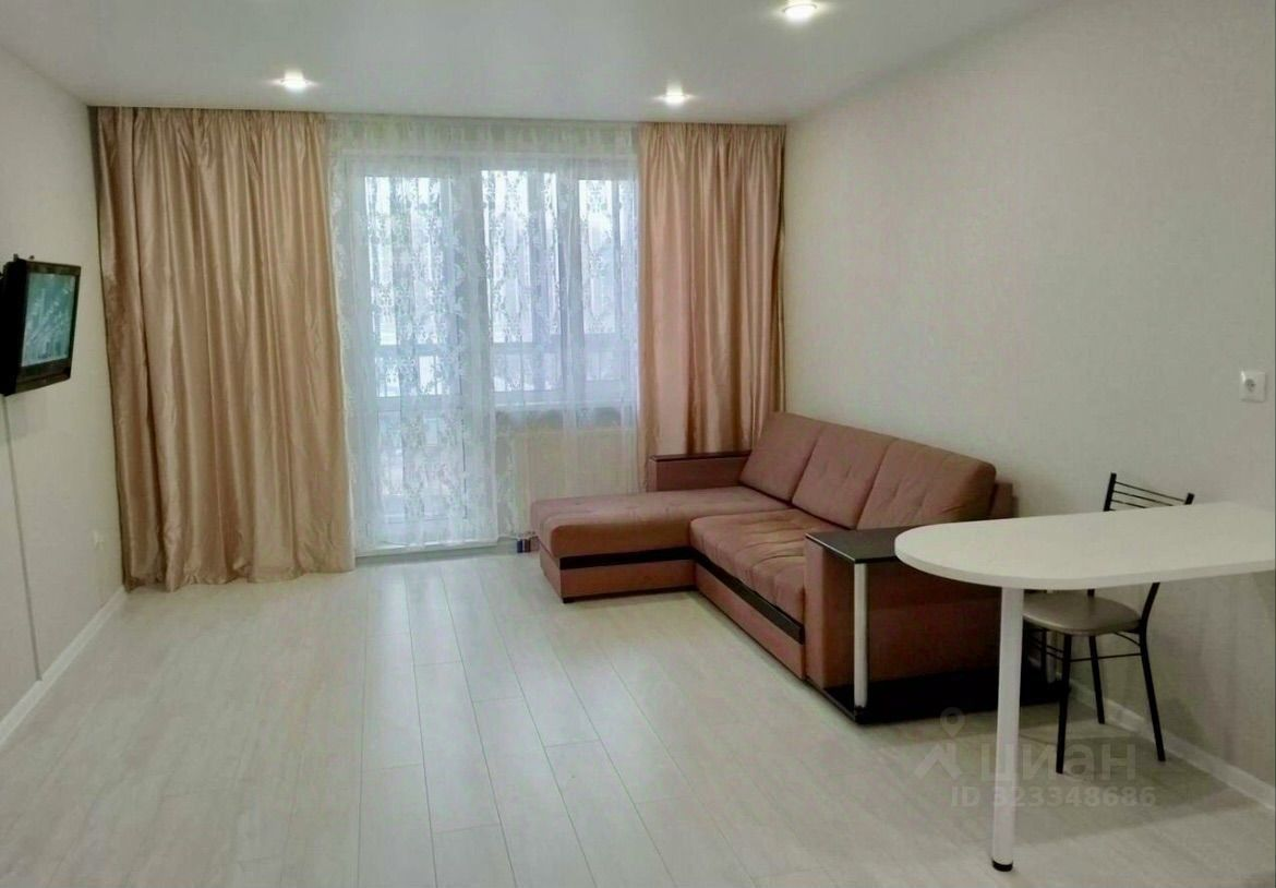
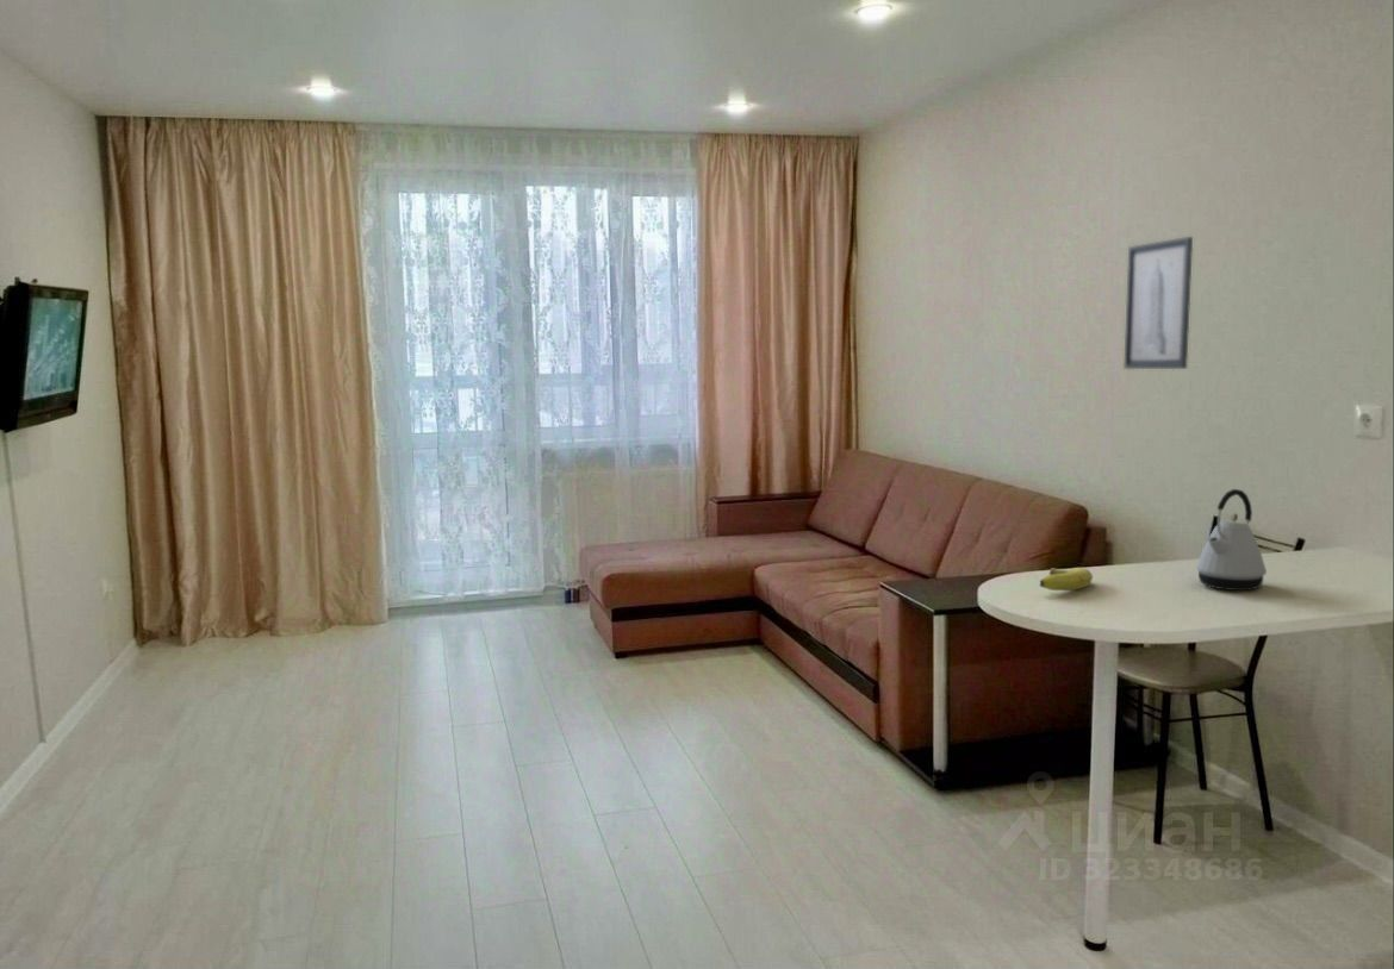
+ kettle [1195,488,1268,592]
+ wall art [1122,236,1194,370]
+ fruit [1039,567,1094,592]
